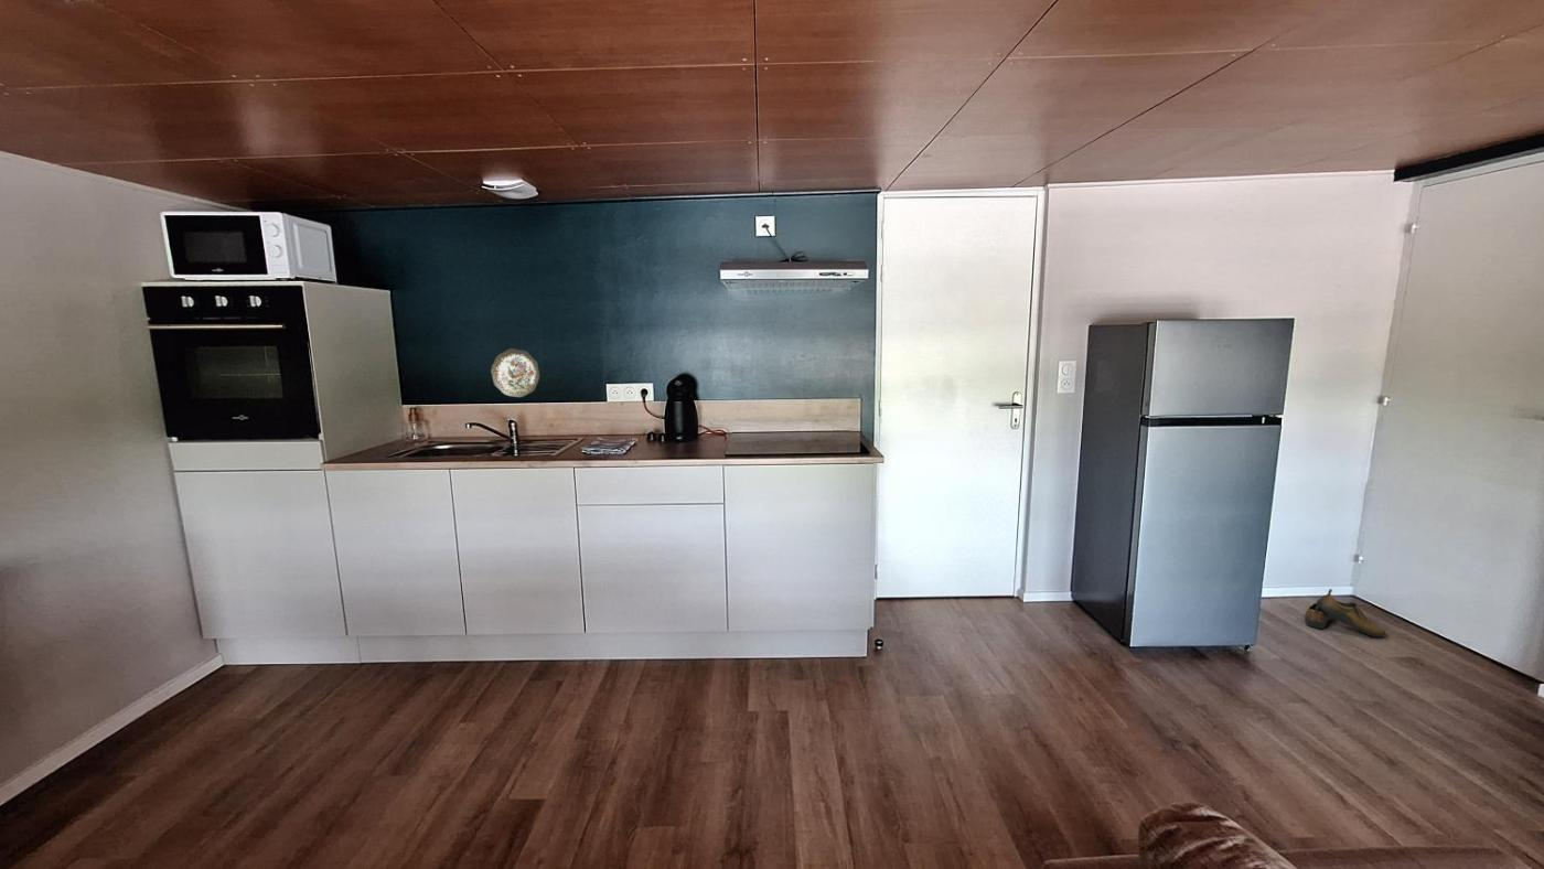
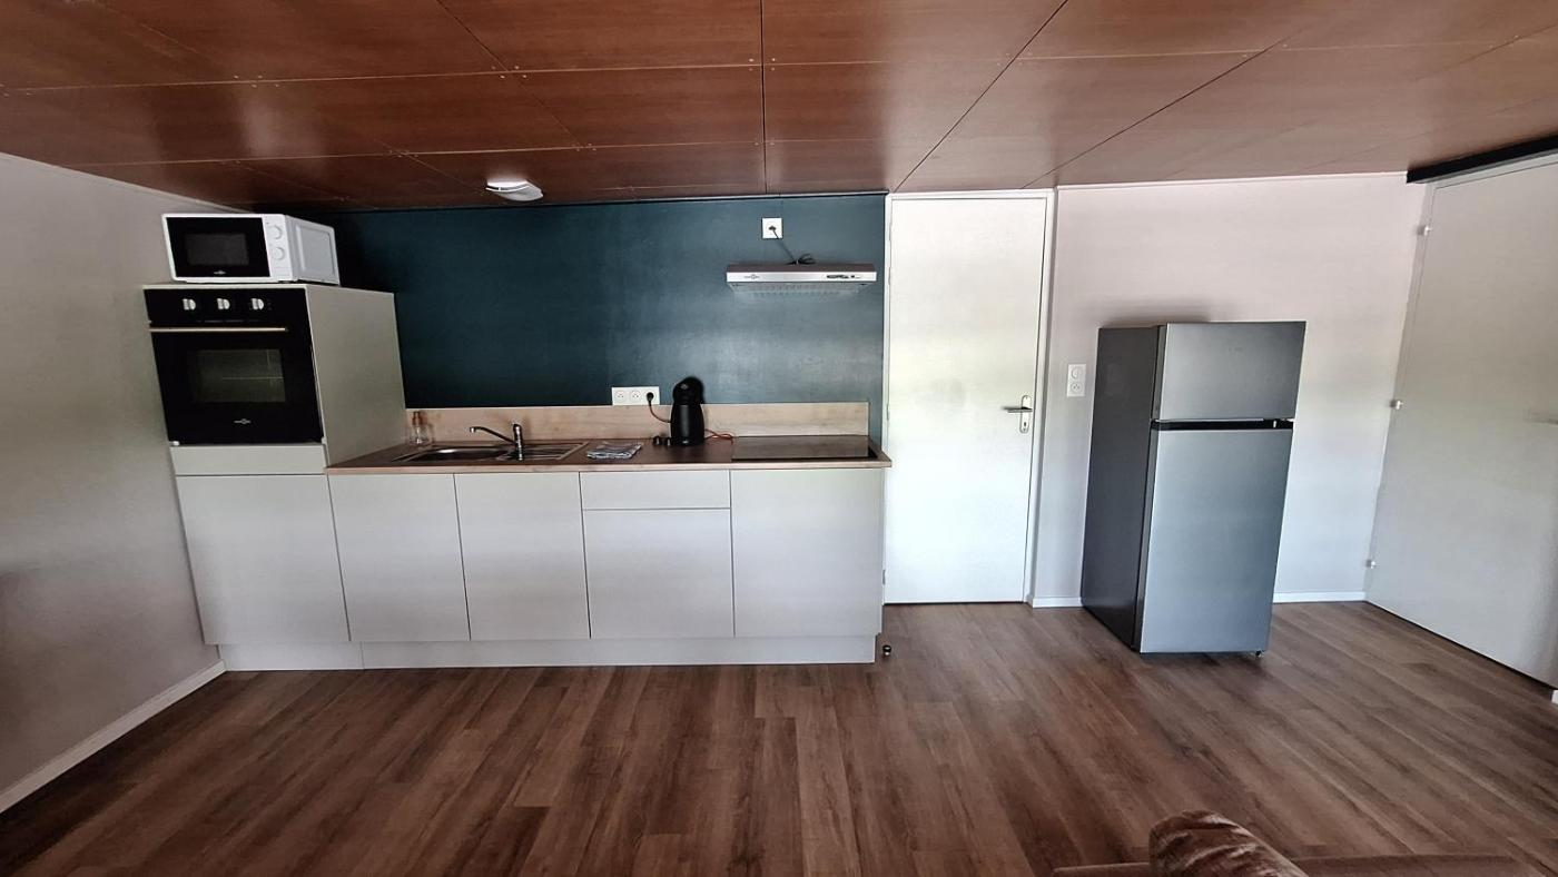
- decorative plate [490,347,540,398]
- shoe [1304,588,1386,639]
